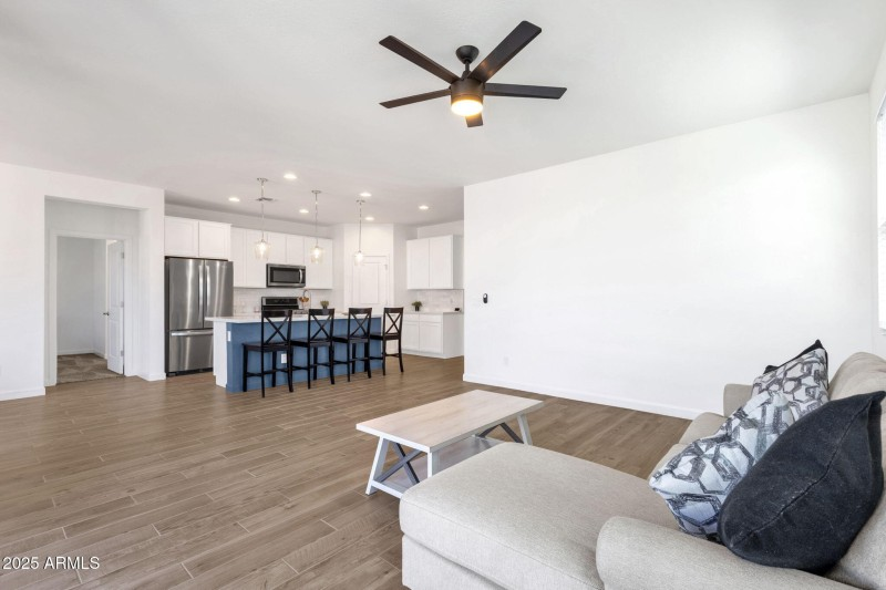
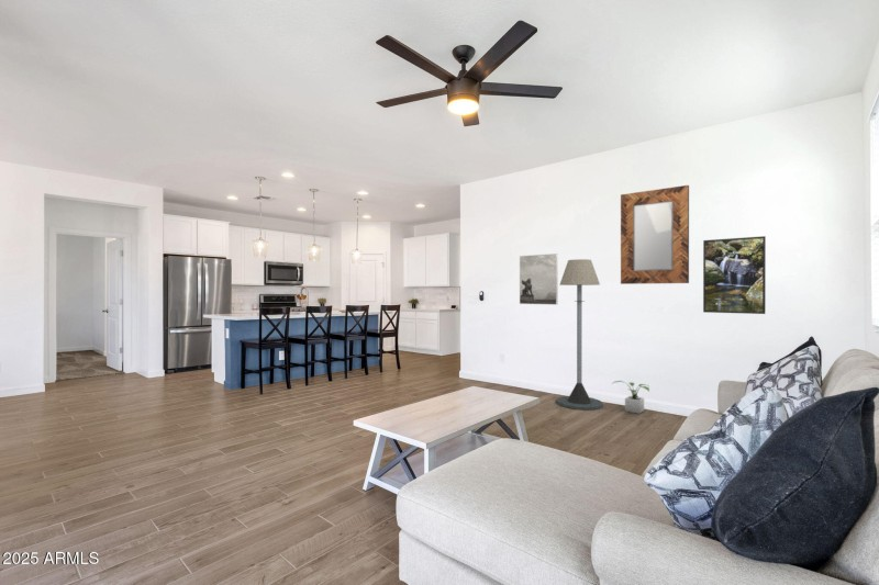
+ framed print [702,235,767,315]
+ potted plant [612,380,650,415]
+ floor lamp [556,258,604,410]
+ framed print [519,252,559,306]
+ home mirror [620,184,690,285]
